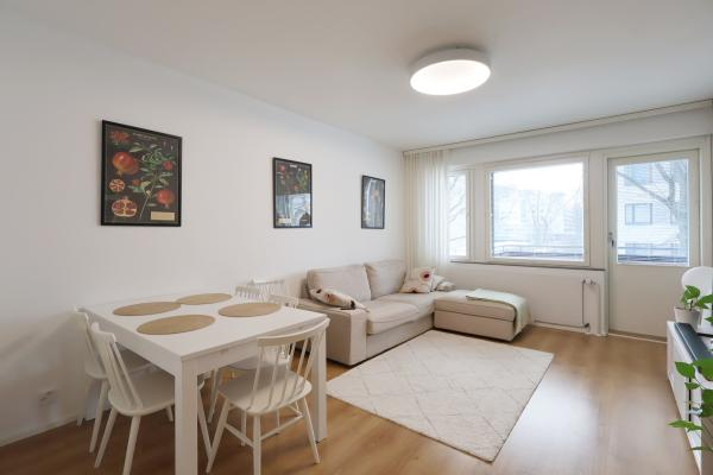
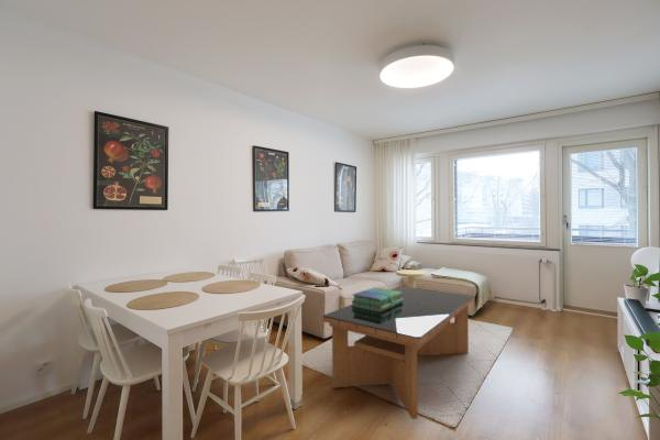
+ coffee table [321,285,475,420]
+ side table [395,268,427,288]
+ stack of books [351,287,404,311]
